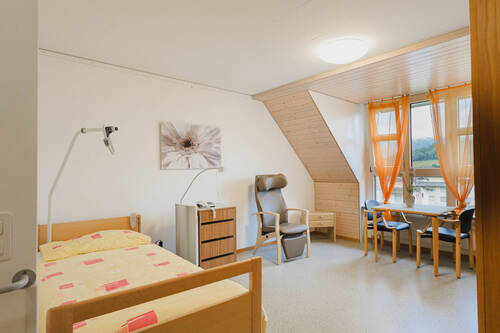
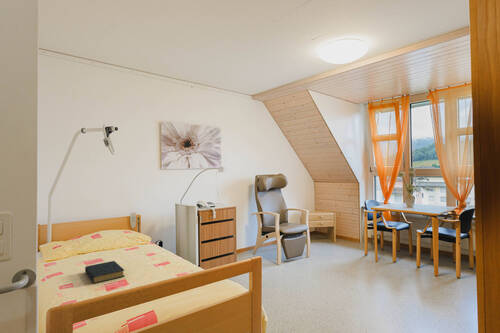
+ hardback book [84,260,125,284]
